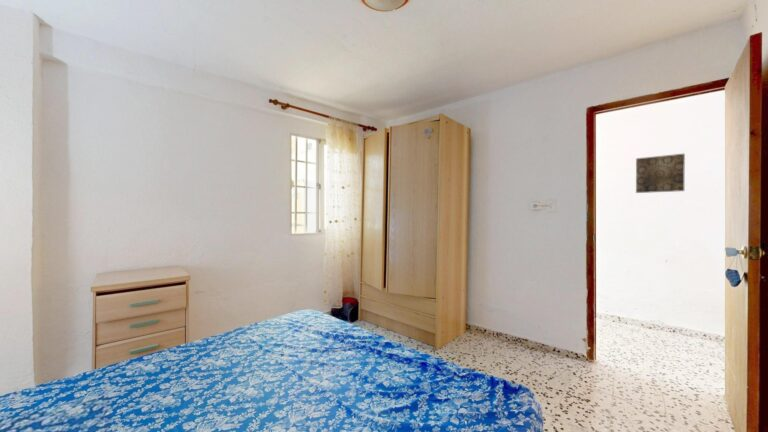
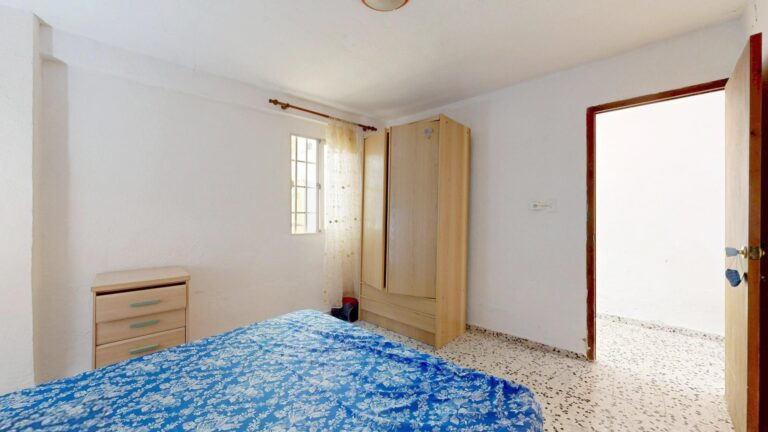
- wall art [635,153,686,194]
